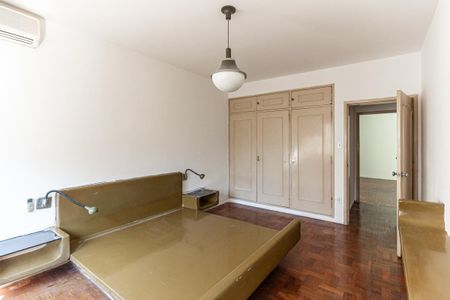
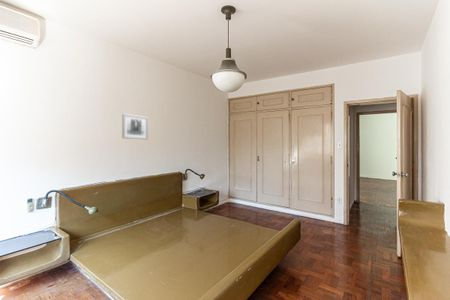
+ wall art [121,113,149,140]
